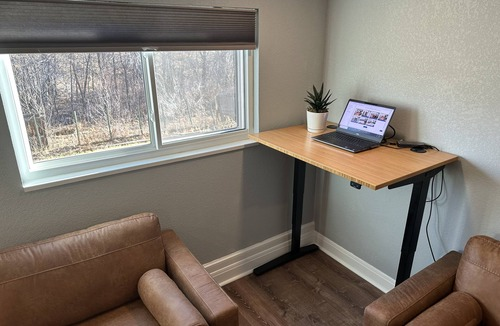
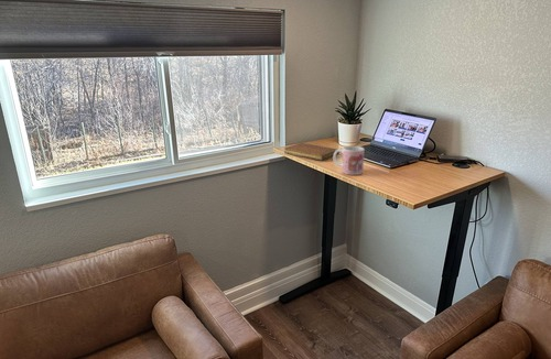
+ mug [333,145,366,176]
+ notebook [283,142,341,162]
